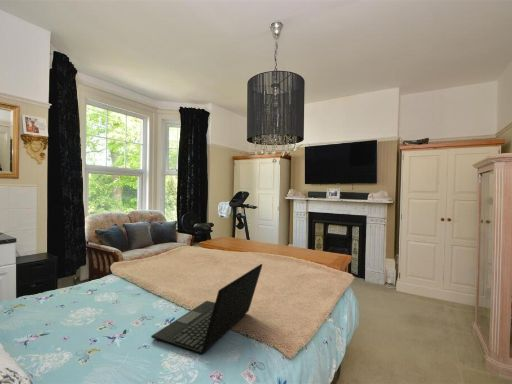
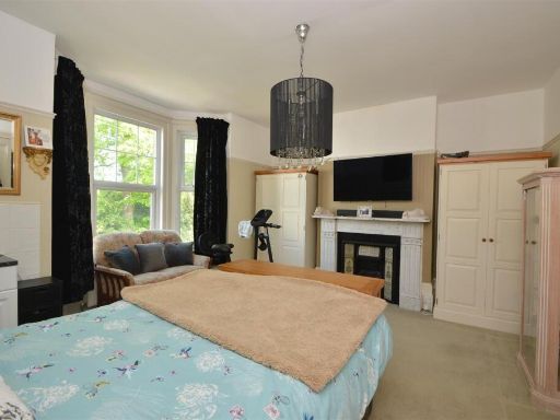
- laptop [150,263,263,355]
